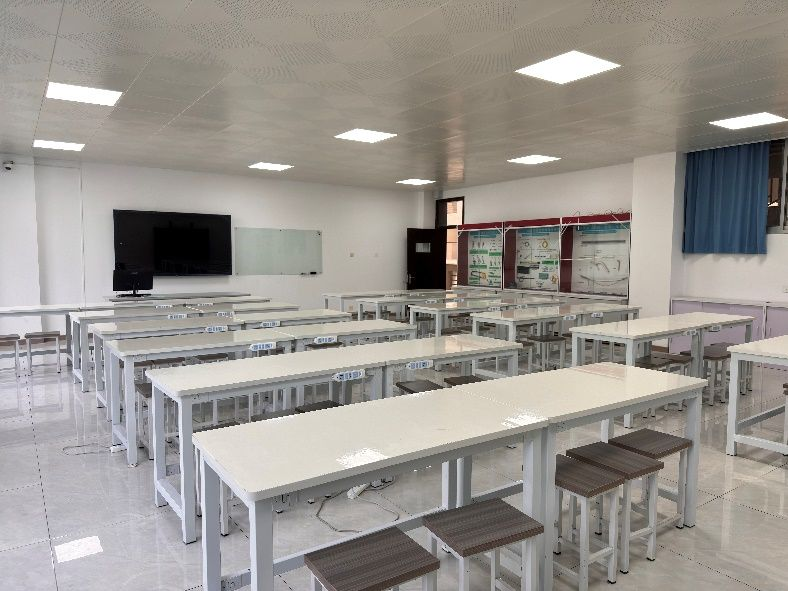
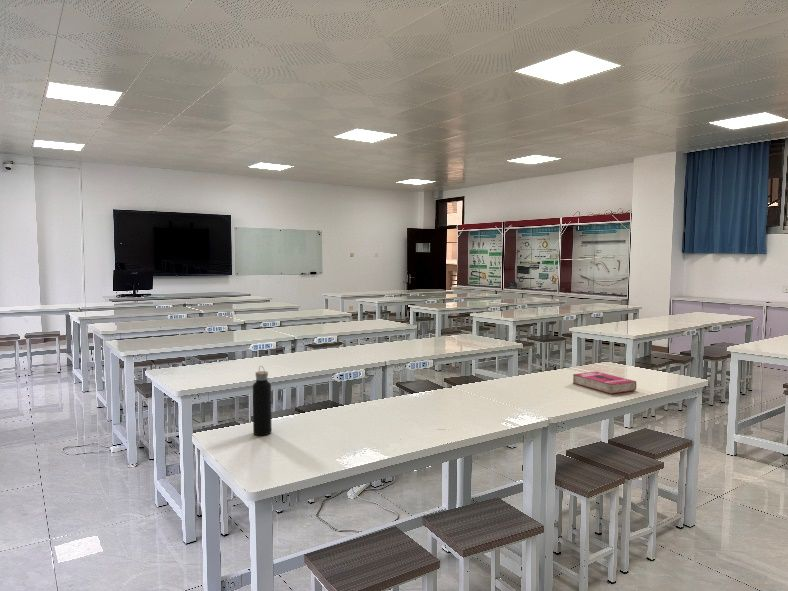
+ book [572,370,637,395]
+ water bottle [252,365,273,436]
